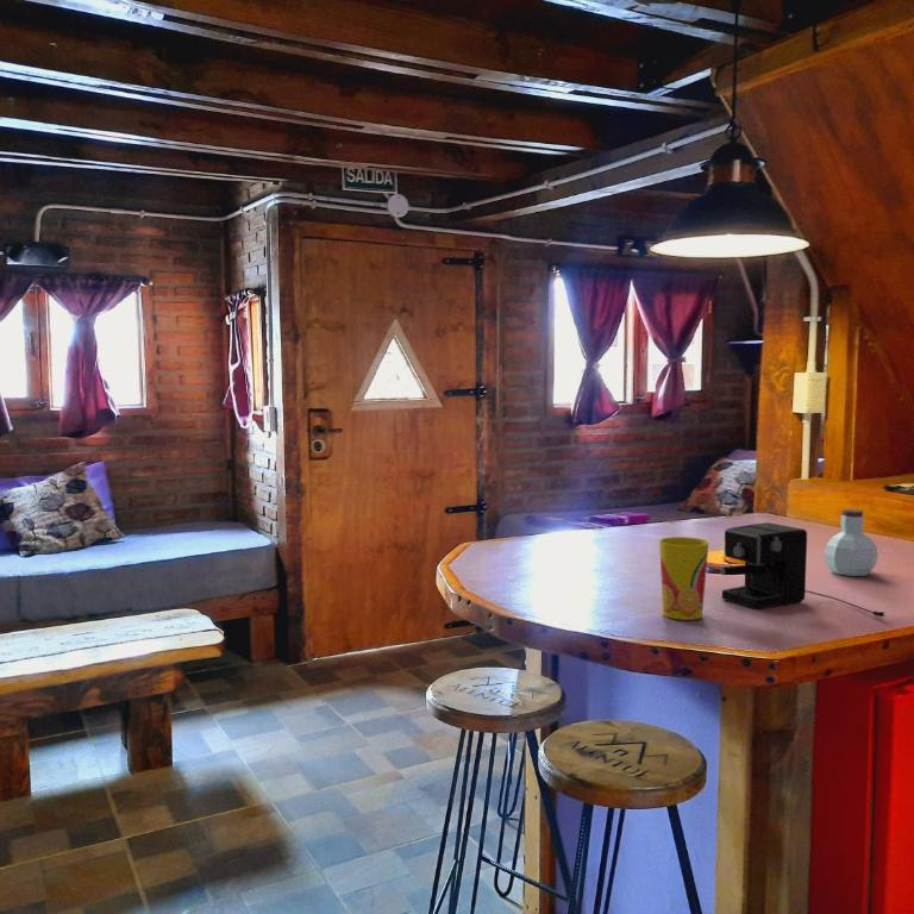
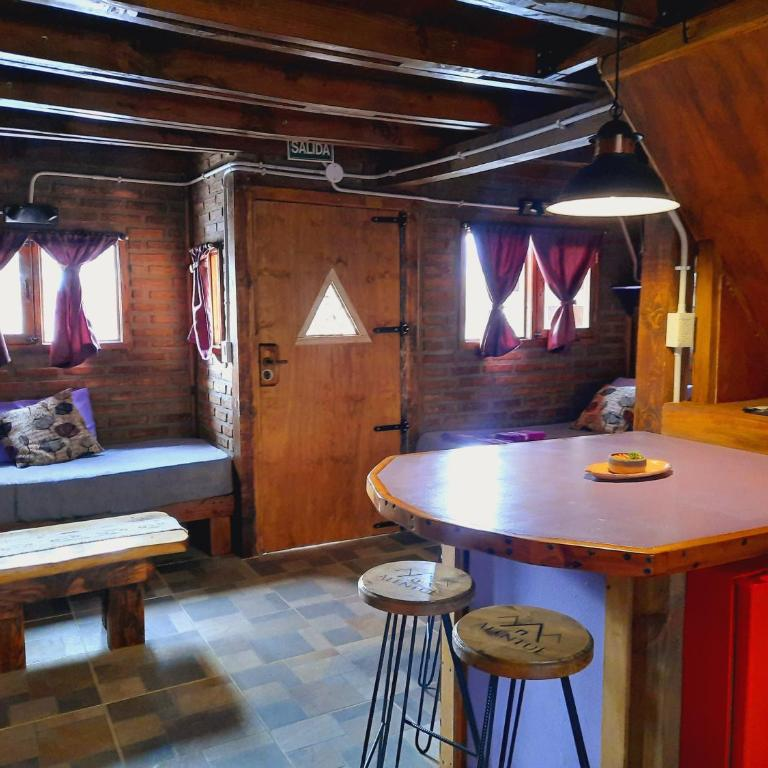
- jar [824,508,879,577]
- cup [658,536,710,621]
- coffee maker [719,521,887,618]
